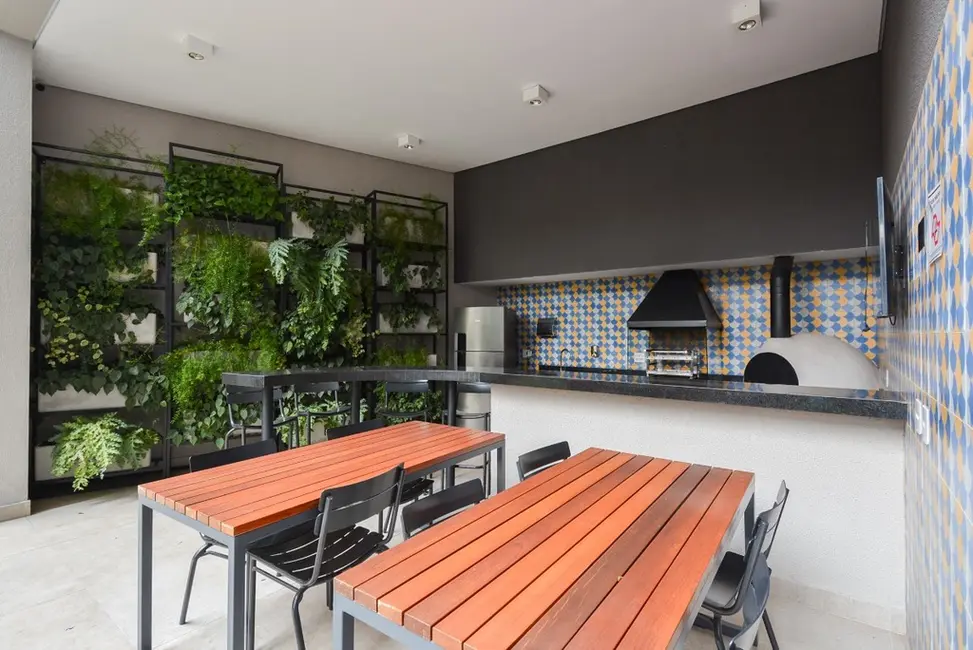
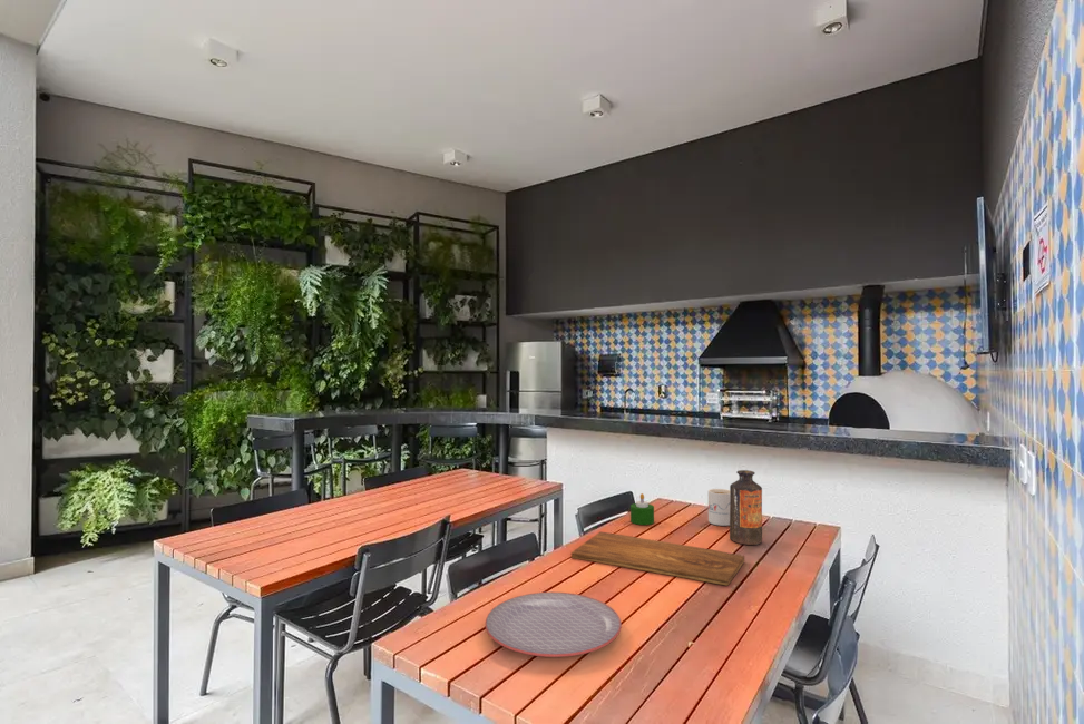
+ mug [707,488,730,527]
+ plate [485,591,623,658]
+ candle [629,492,655,526]
+ cutting board [570,530,745,586]
+ bottle [729,469,763,546]
